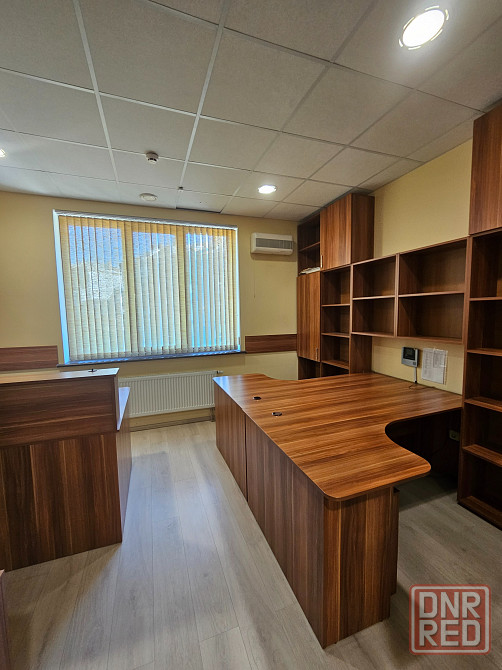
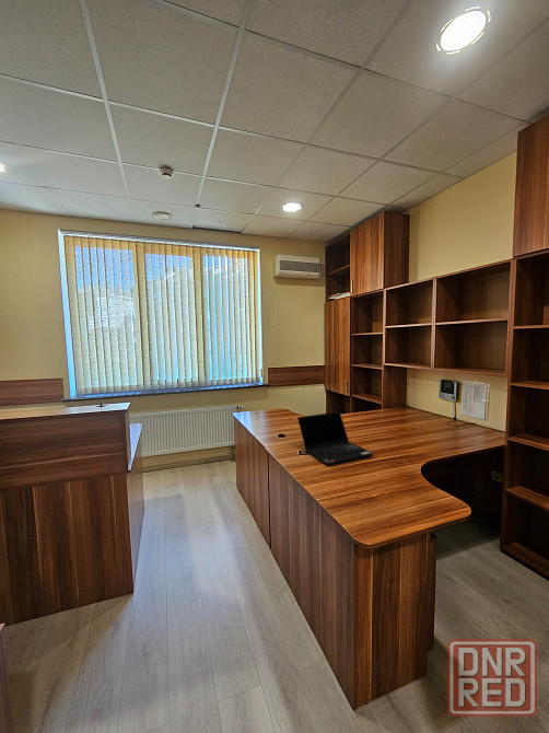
+ laptop computer [296,410,374,466]
